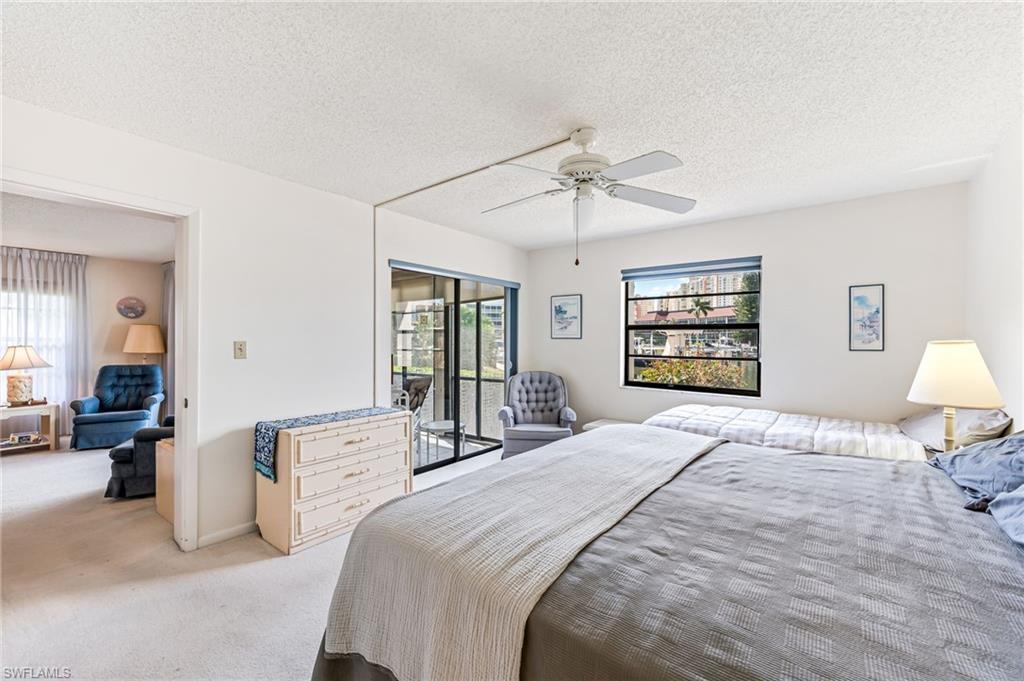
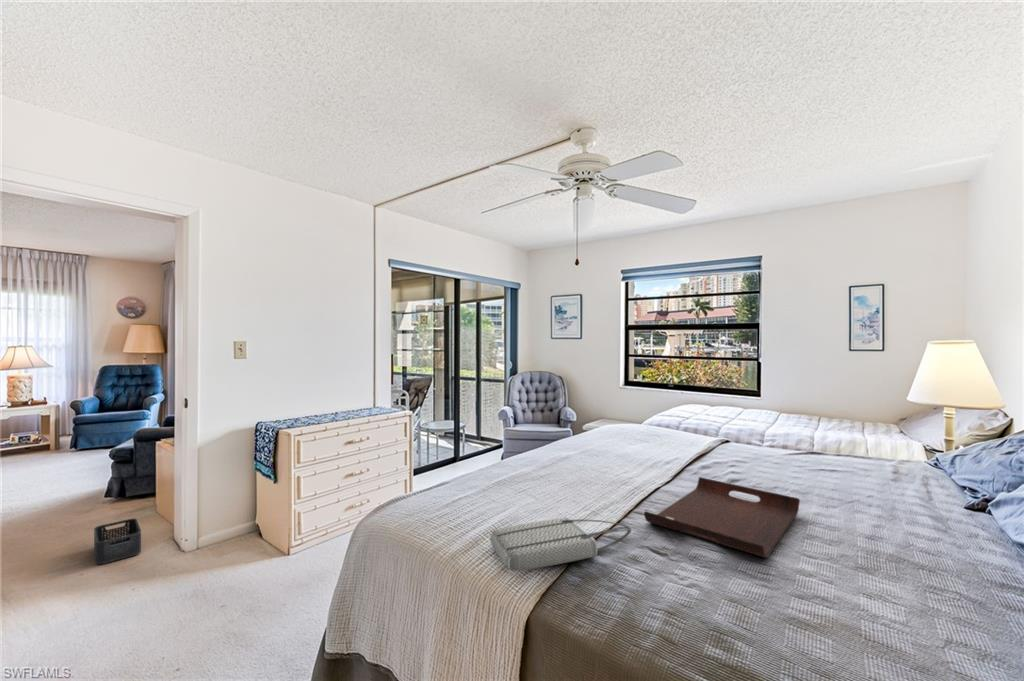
+ storage bin [93,517,142,565]
+ serving tray [643,476,801,559]
+ tote bag [489,516,632,572]
